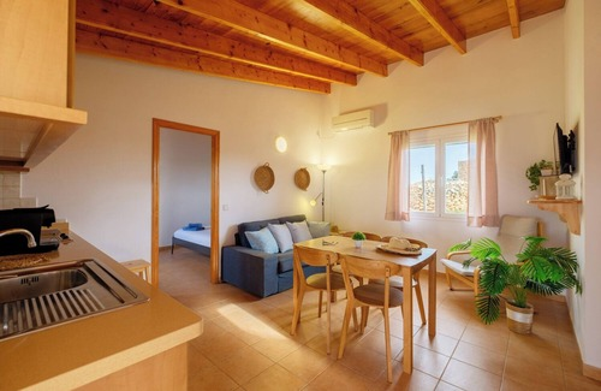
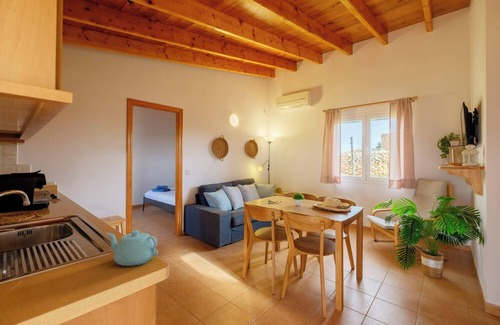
+ teapot [105,230,159,267]
